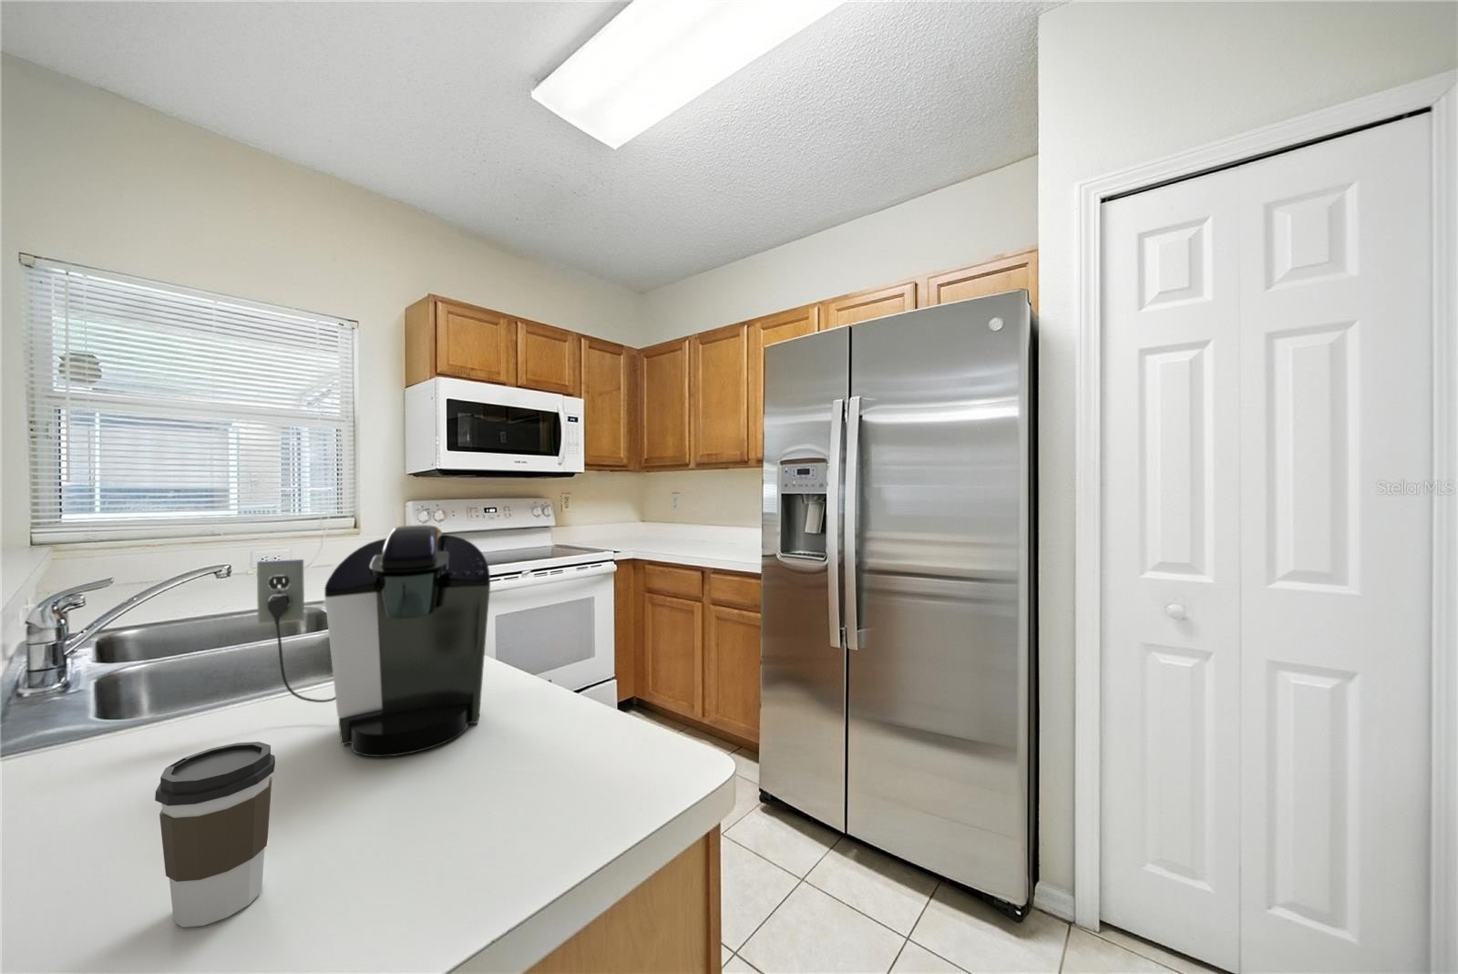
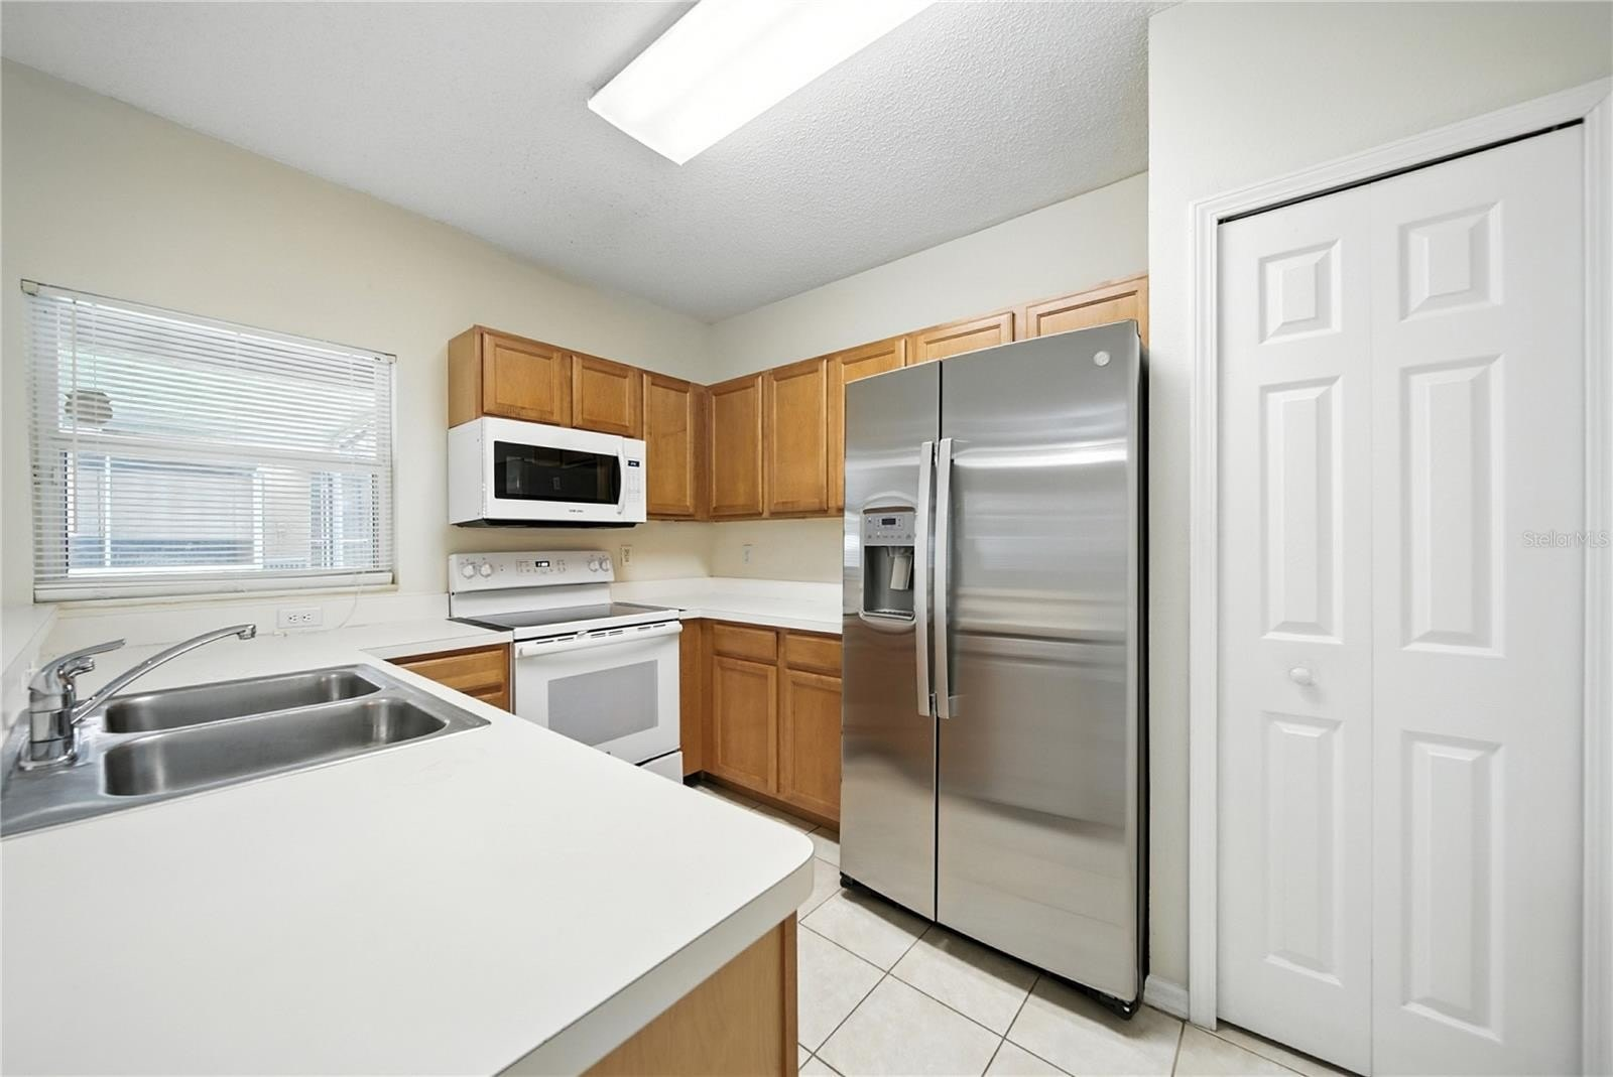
- coffee cup [154,740,276,928]
- coffee maker [257,524,491,758]
